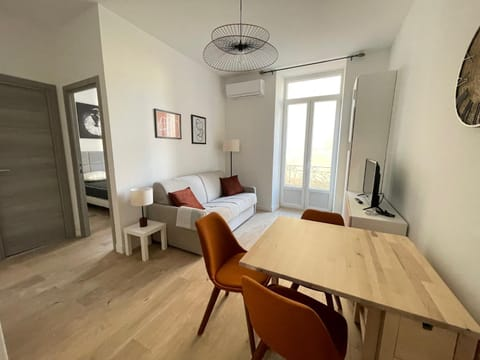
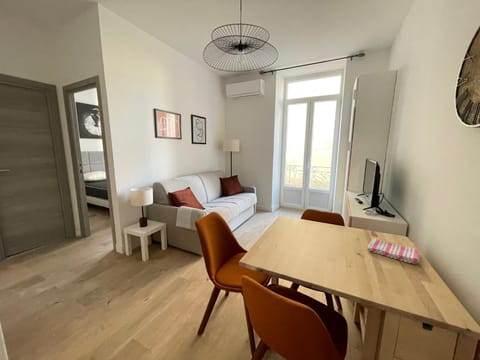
+ dish towel [366,238,420,265]
